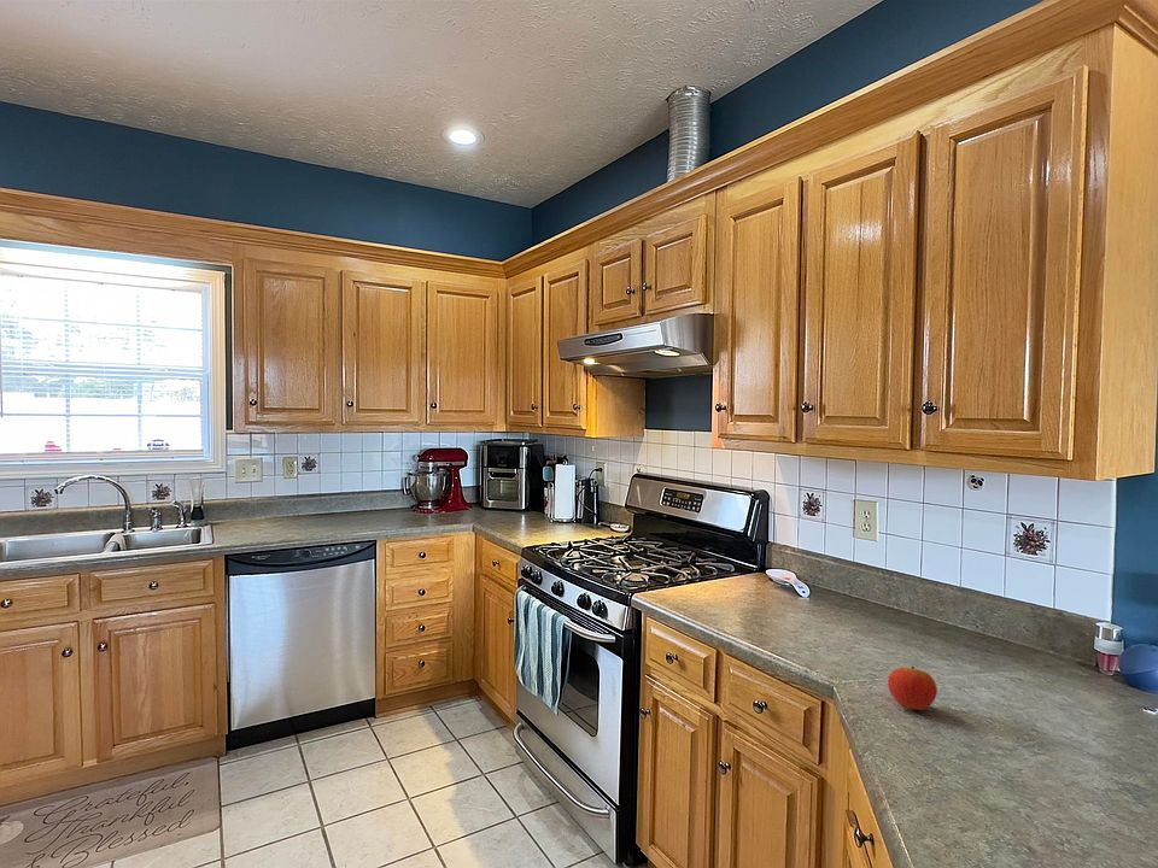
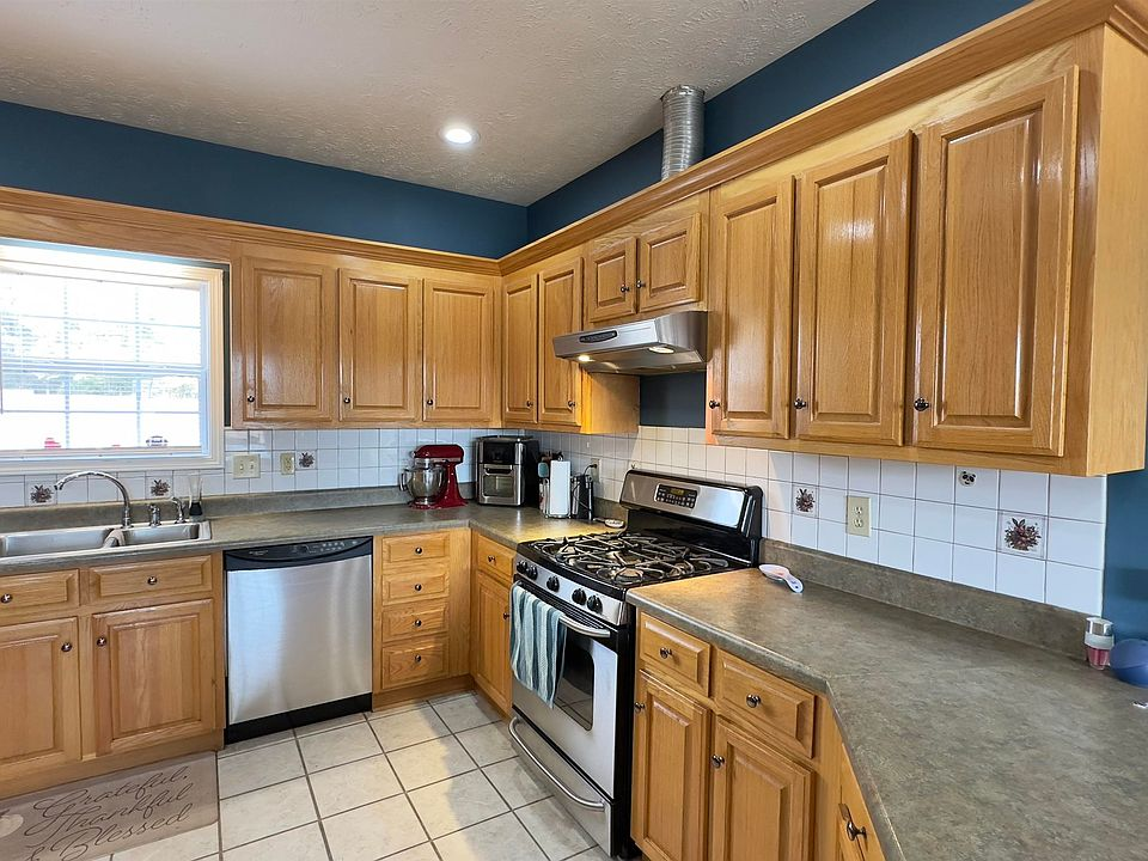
- apple [887,665,938,711]
